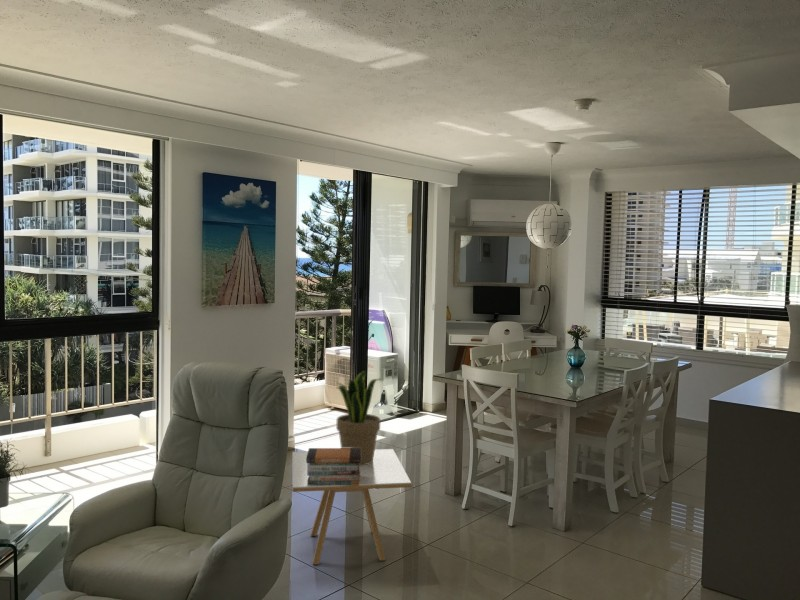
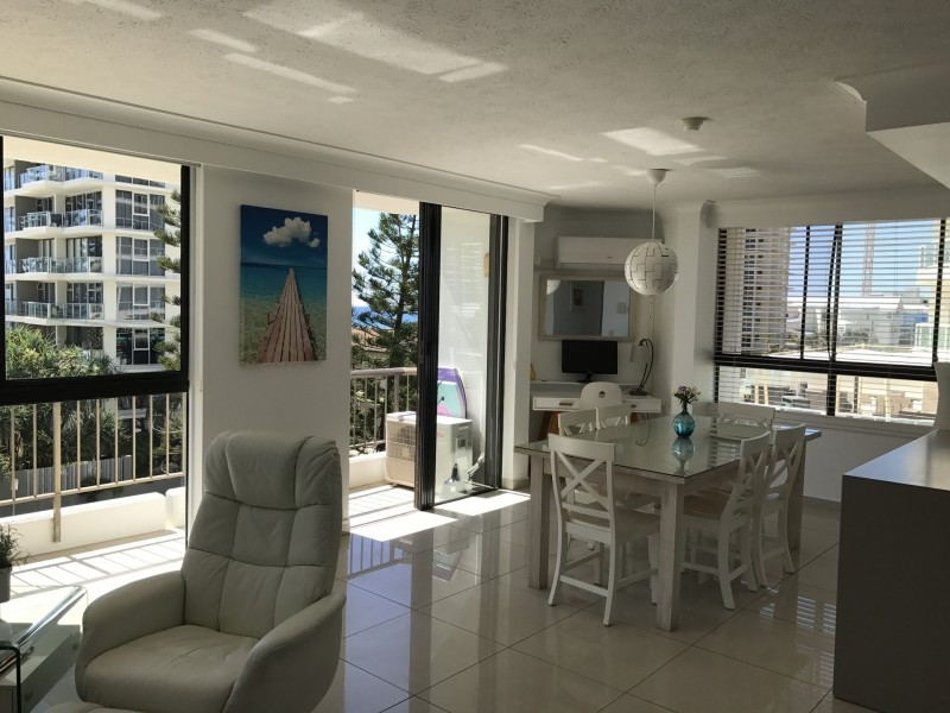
- book stack [306,447,361,486]
- side table [292,448,412,566]
- potted plant [335,370,382,465]
